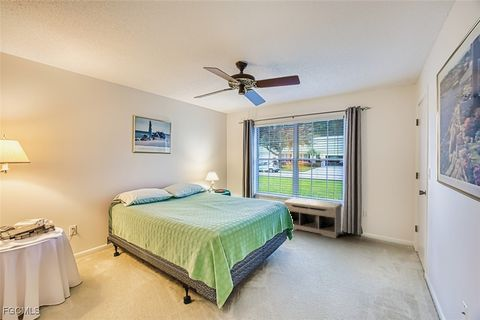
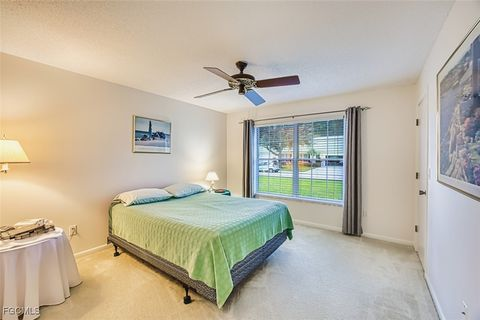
- bench [284,197,343,239]
